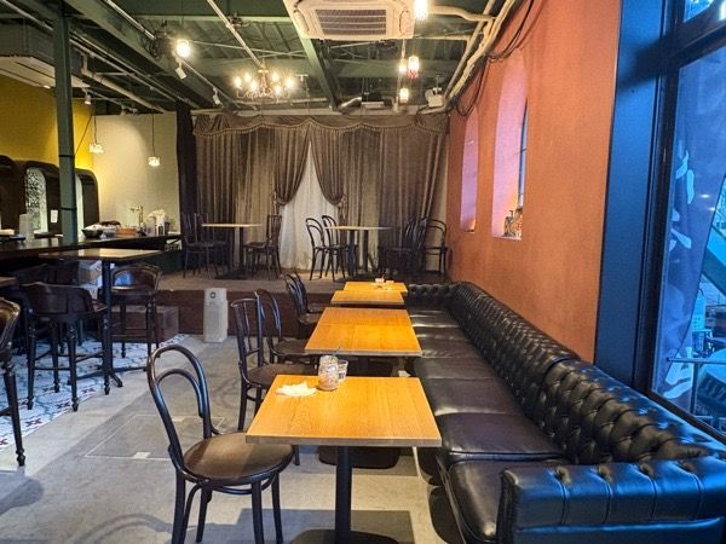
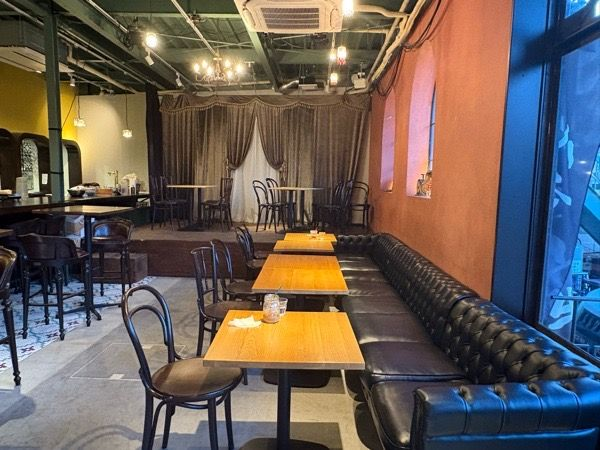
- air purifier [202,287,229,343]
